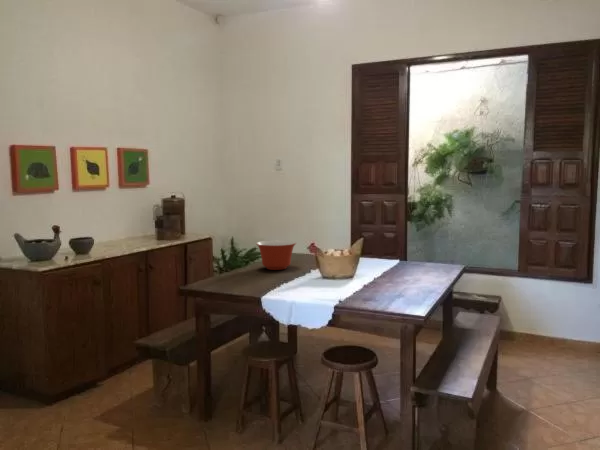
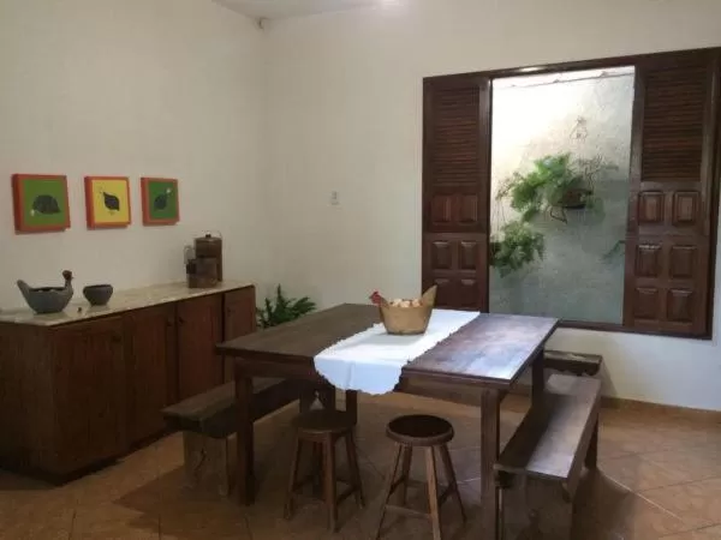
- mixing bowl [255,239,297,271]
